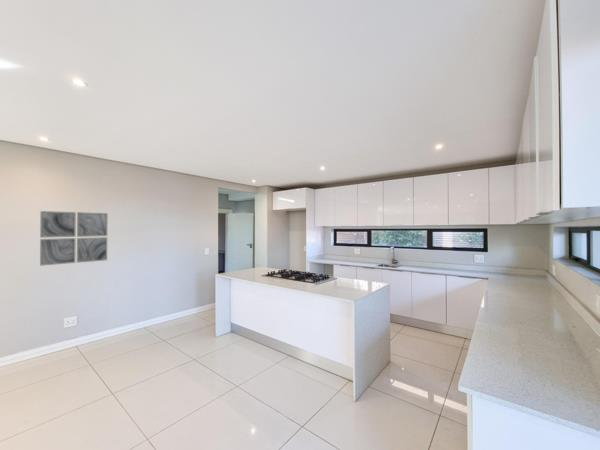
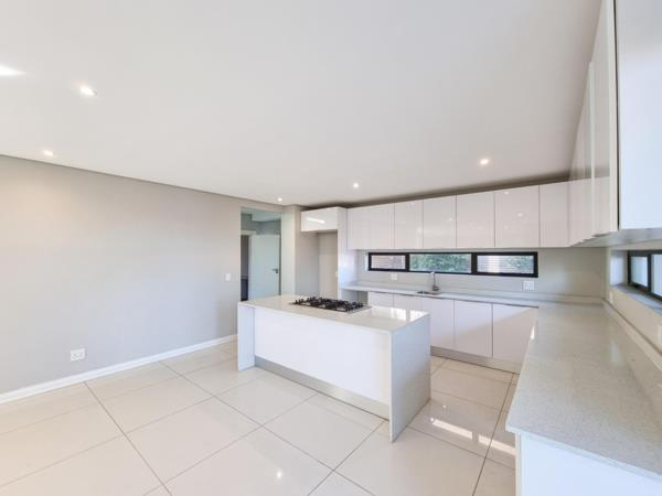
- wall art [39,210,109,267]
